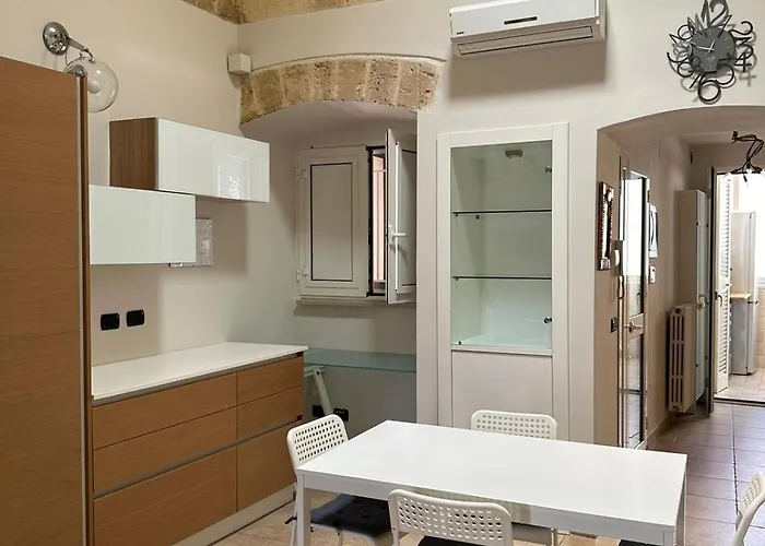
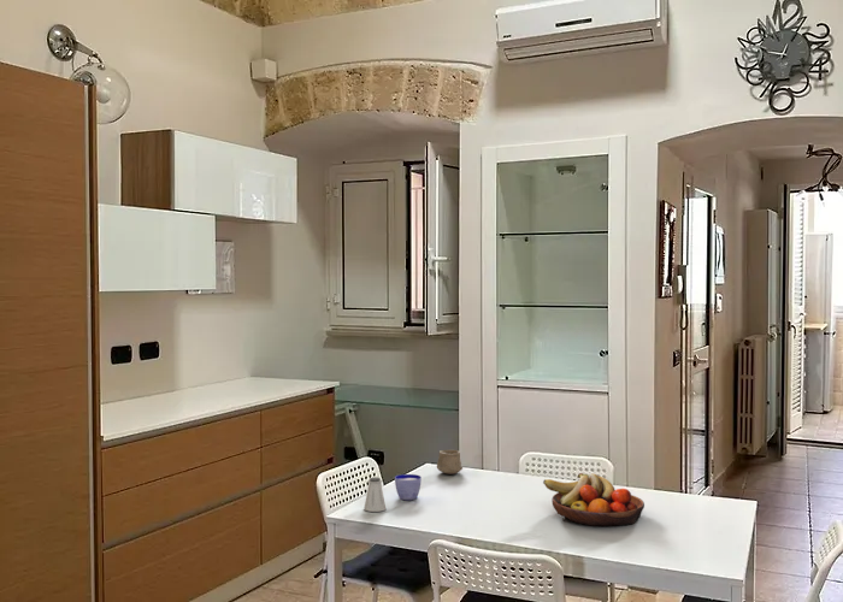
+ cup [436,449,464,476]
+ cup [394,473,423,501]
+ saltshaker [364,476,388,513]
+ fruit bowl [542,472,645,527]
